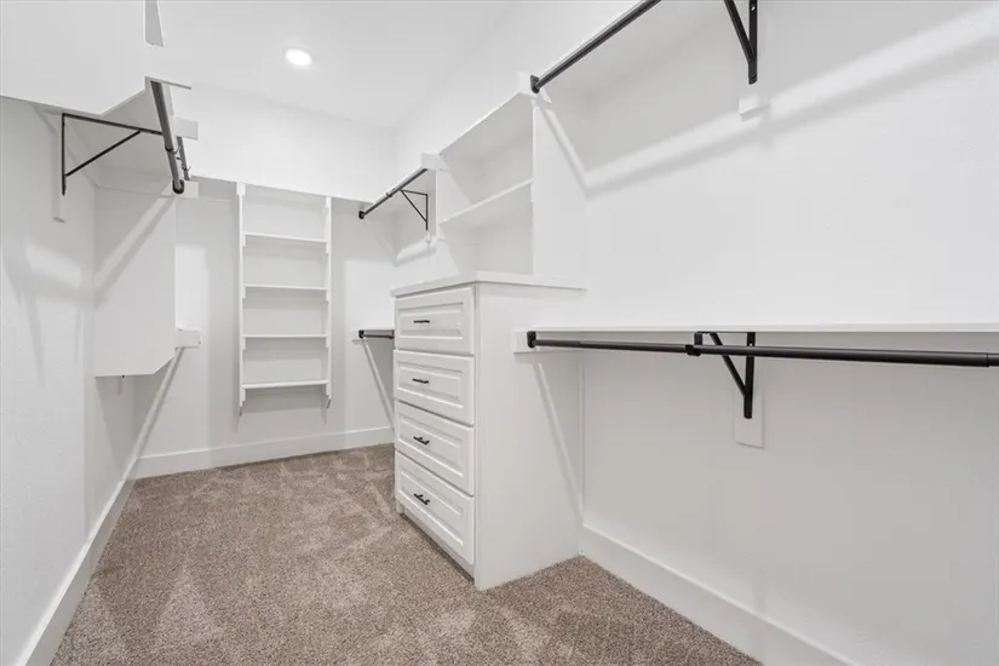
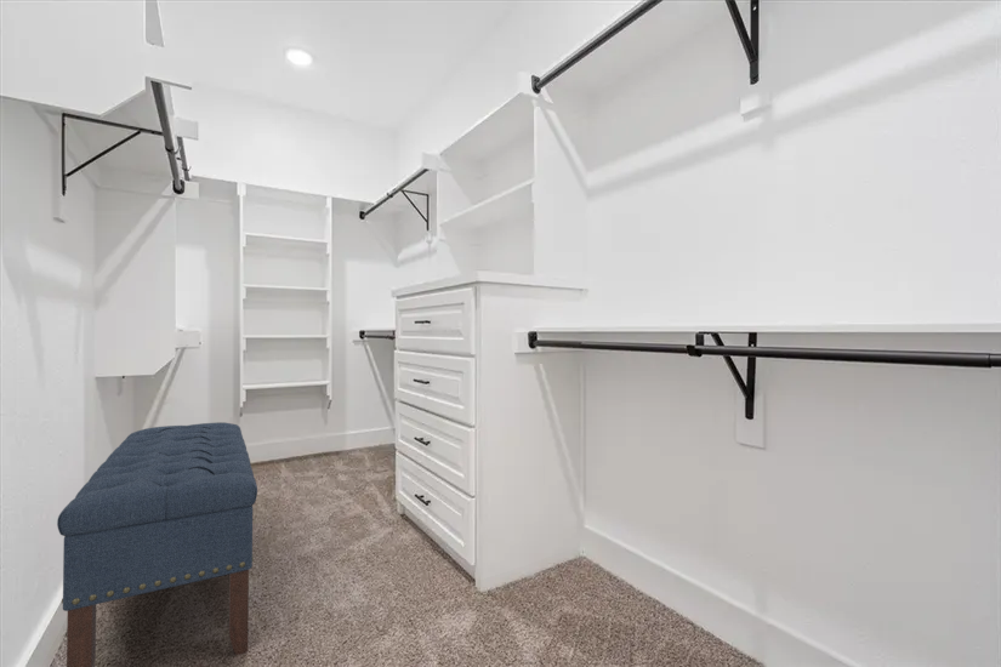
+ bench [56,421,258,667]
